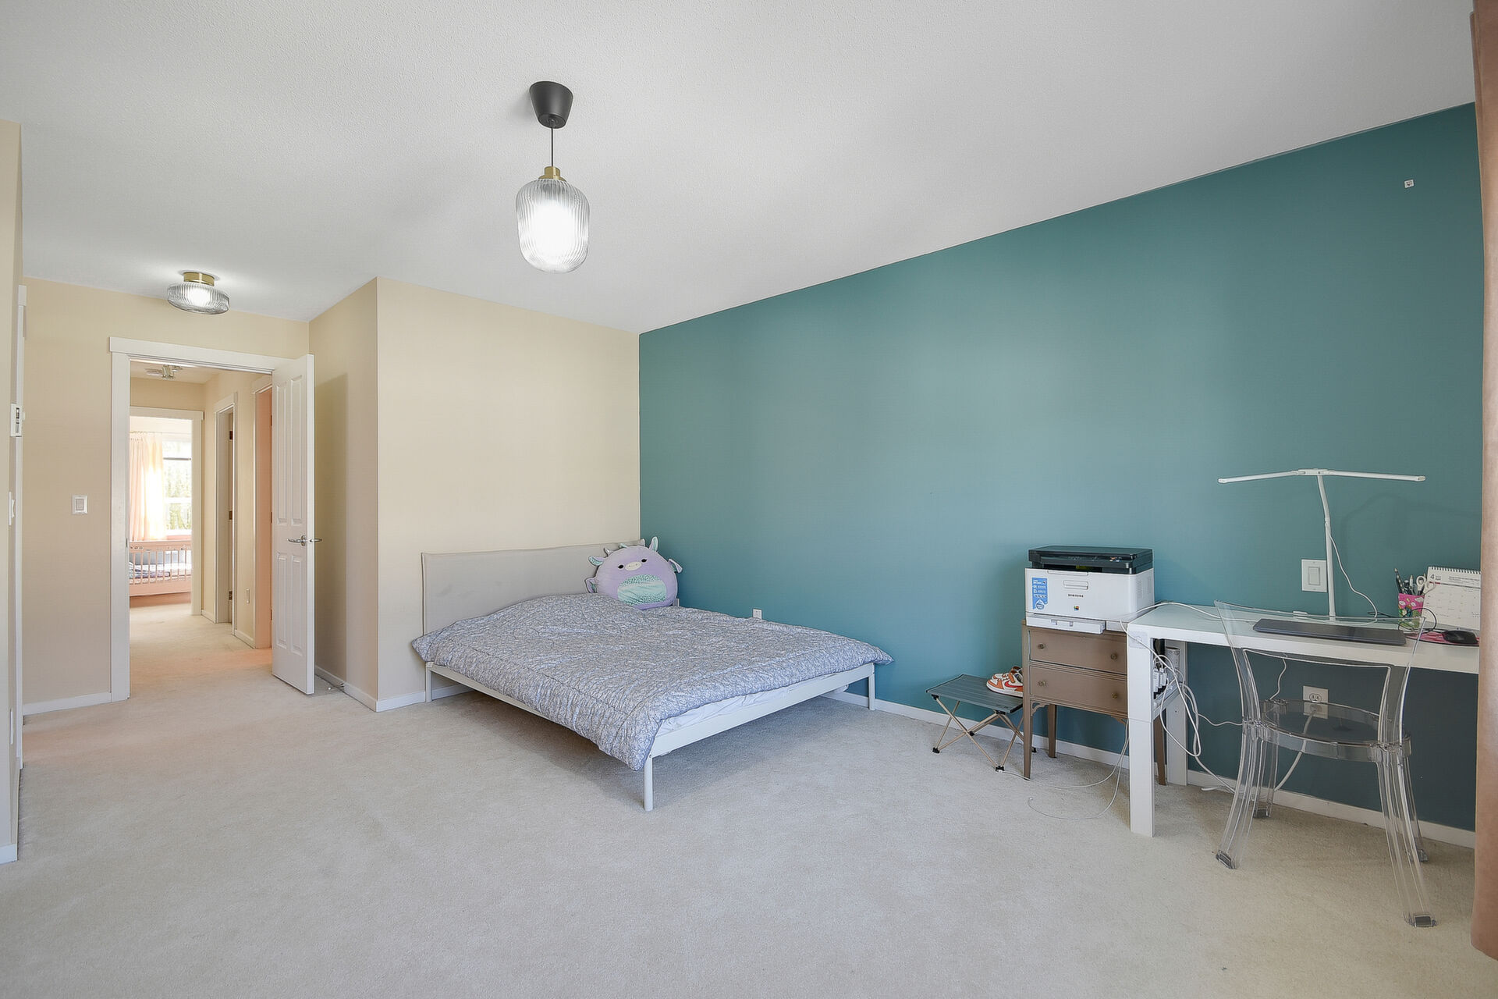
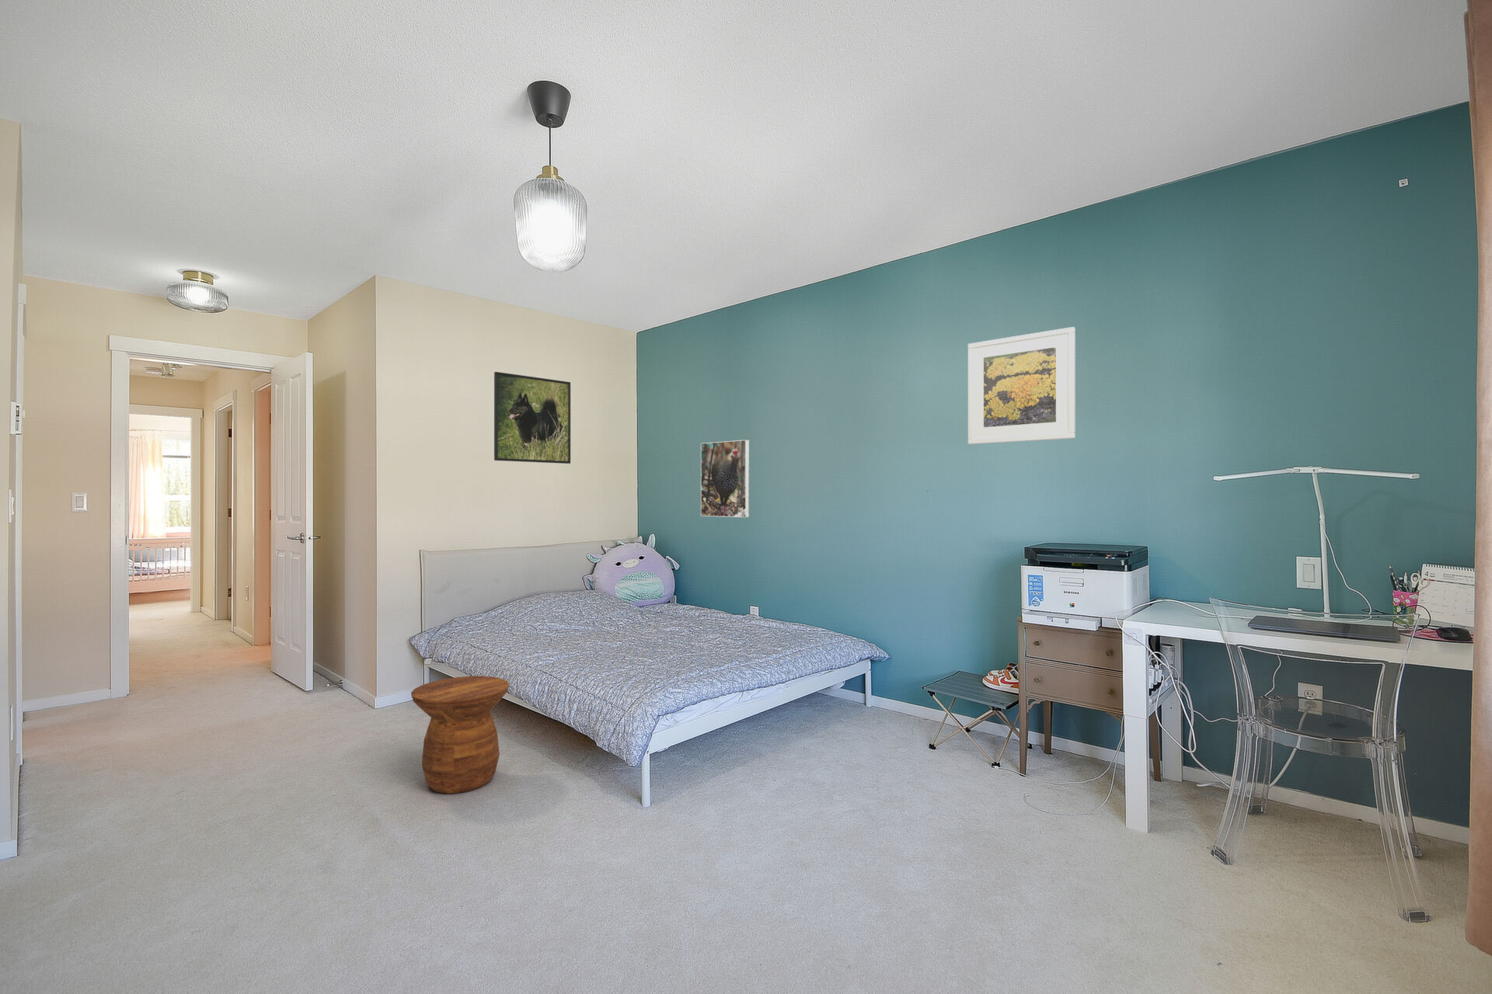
+ side table [411,676,510,794]
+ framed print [700,438,749,518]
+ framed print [493,372,571,465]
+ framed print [968,326,1077,445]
